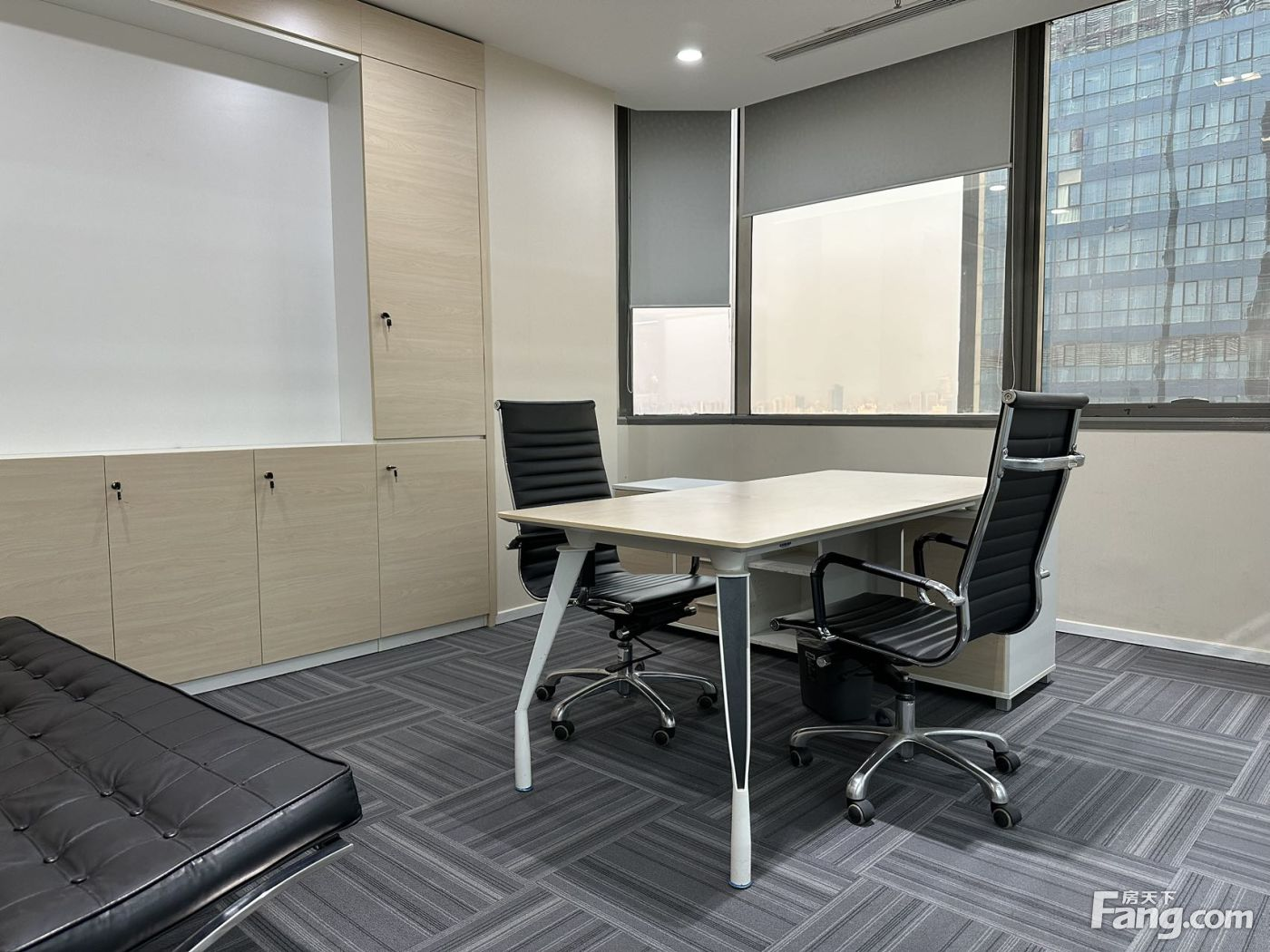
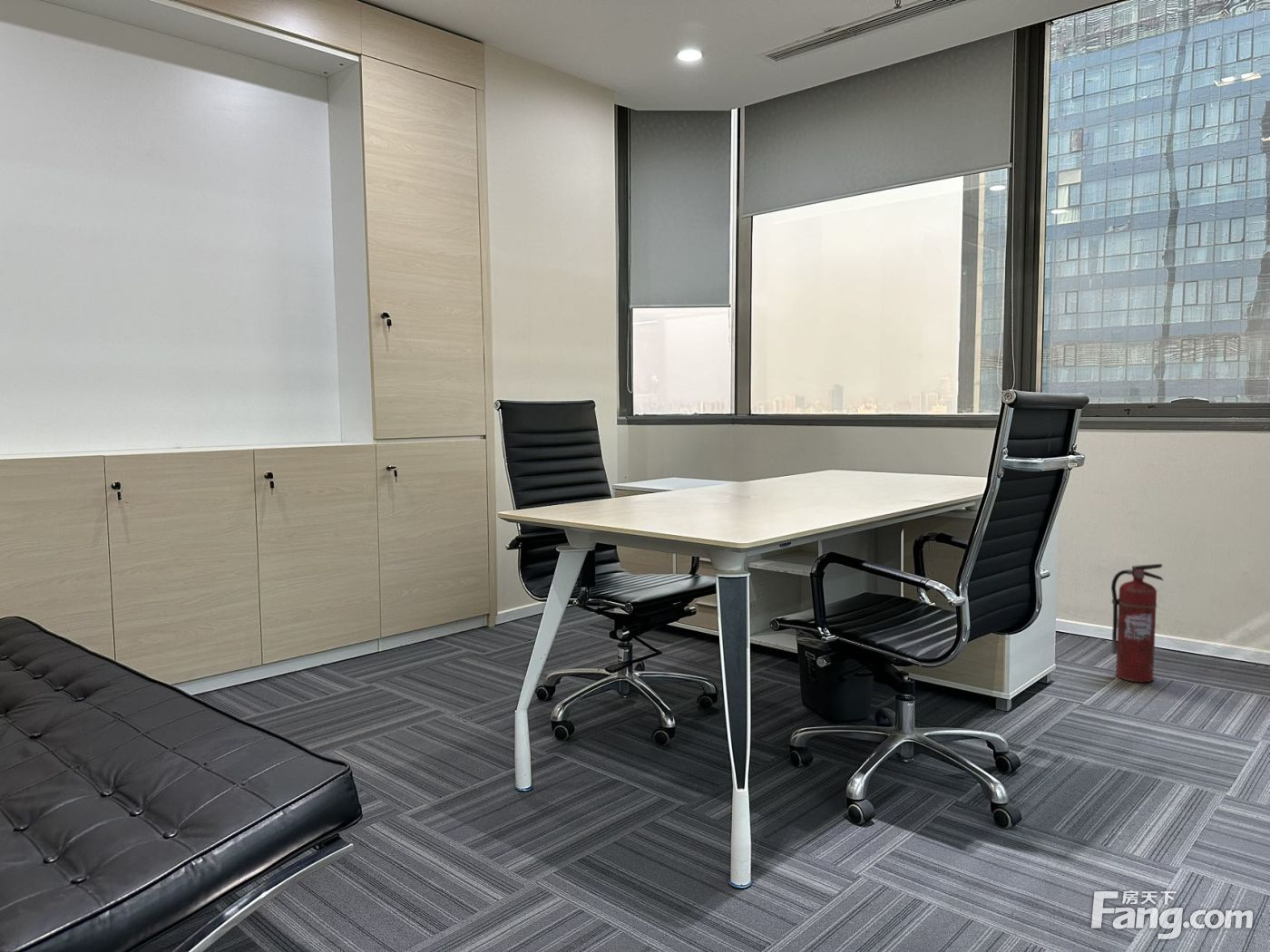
+ fire extinguisher [1110,563,1165,684]
